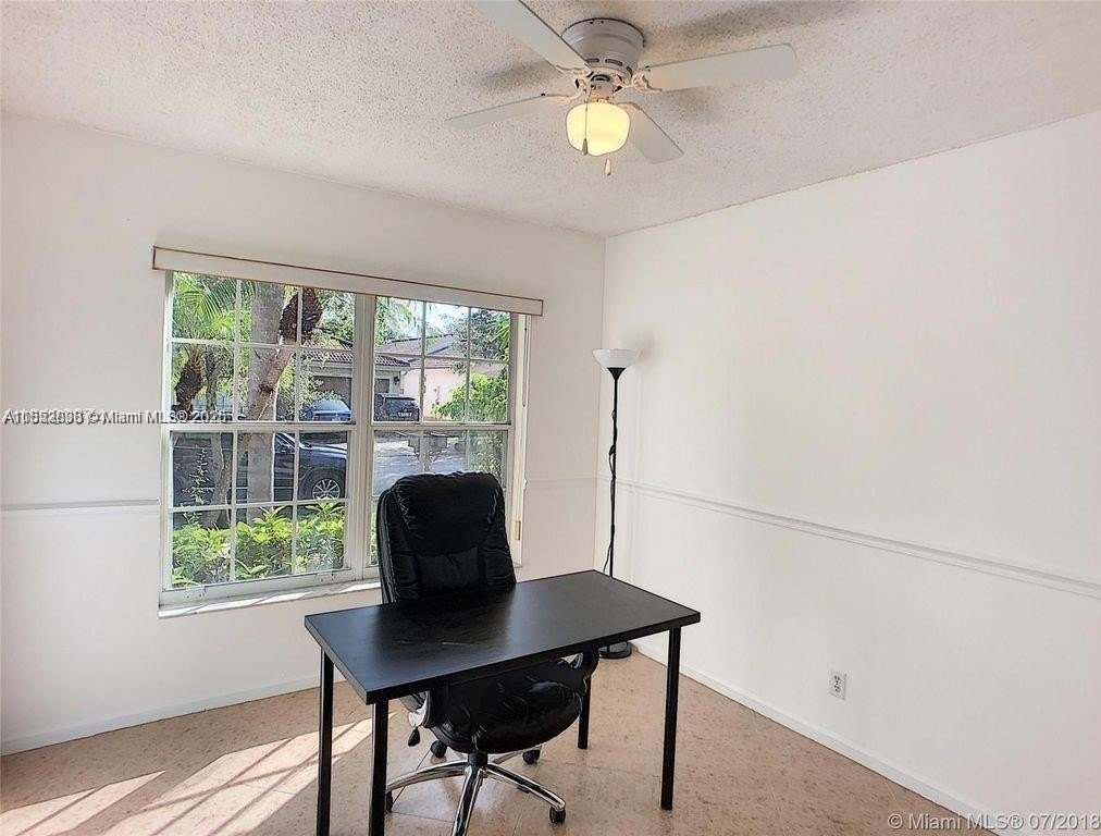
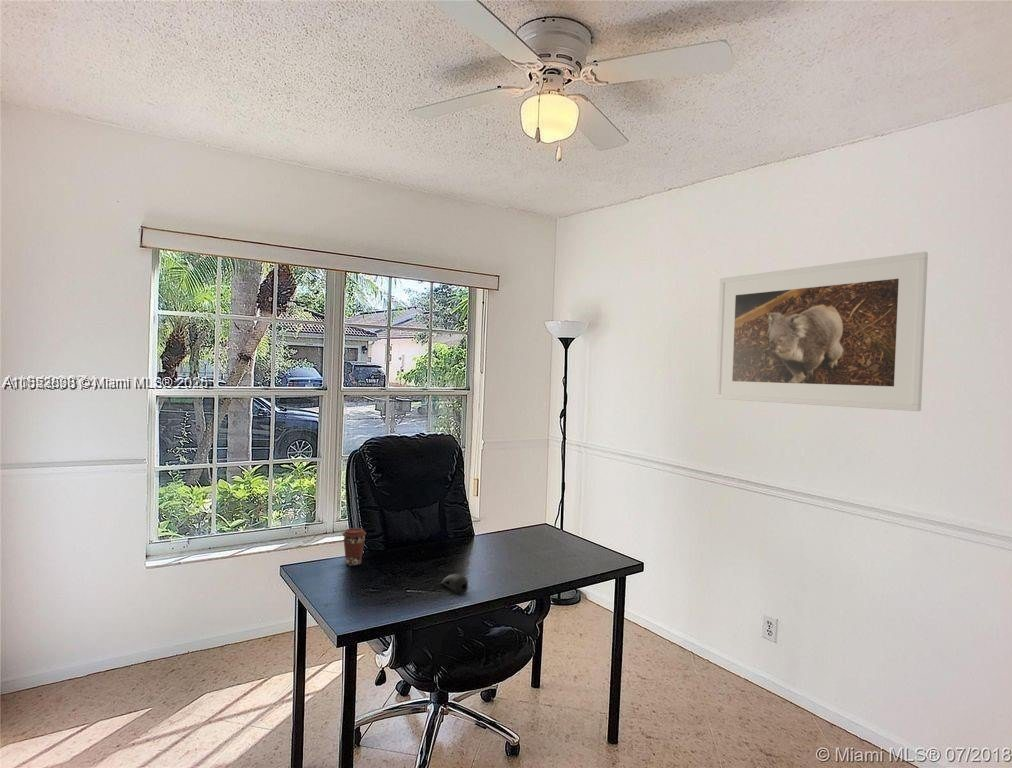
+ computer mouse [440,573,469,595]
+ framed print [714,251,929,412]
+ coffee cup [341,527,367,567]
